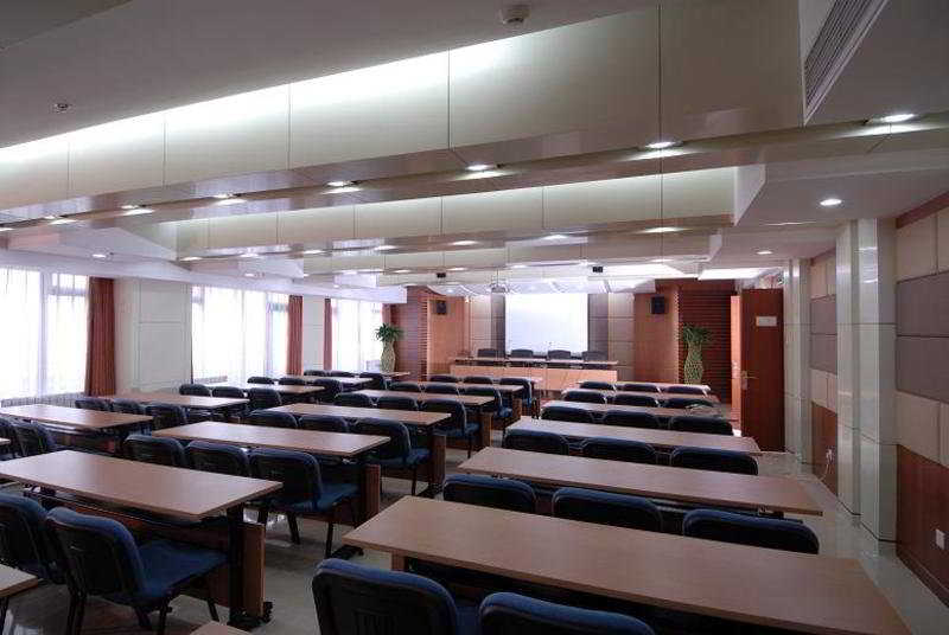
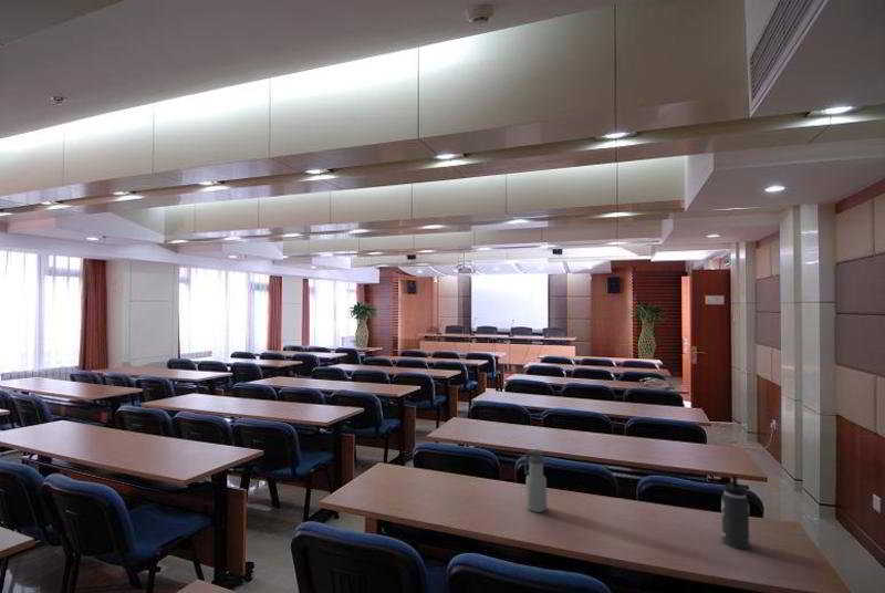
+ thermos bottle [720,475,751,550]
+ water bottle [523,448,548,513]
